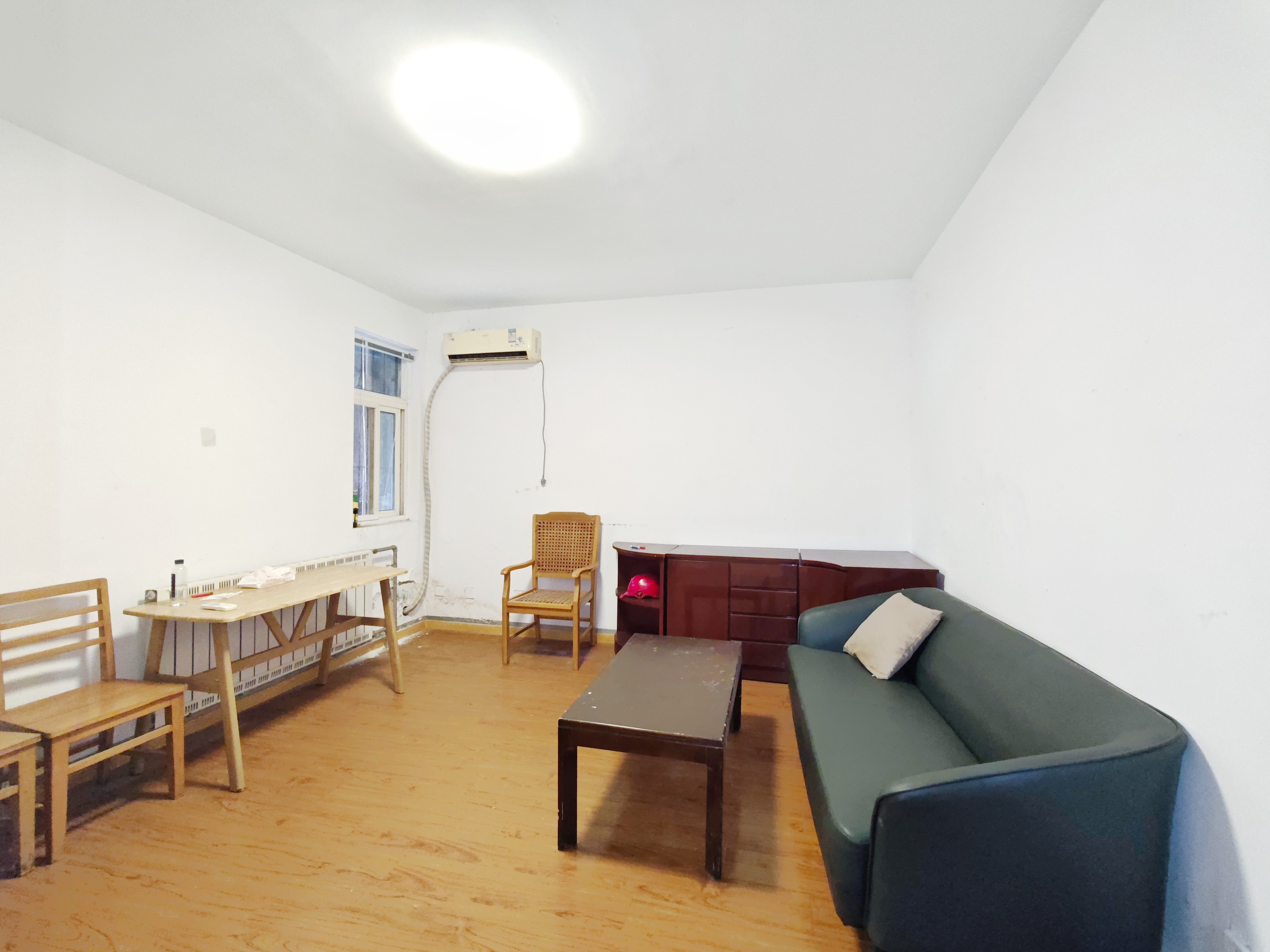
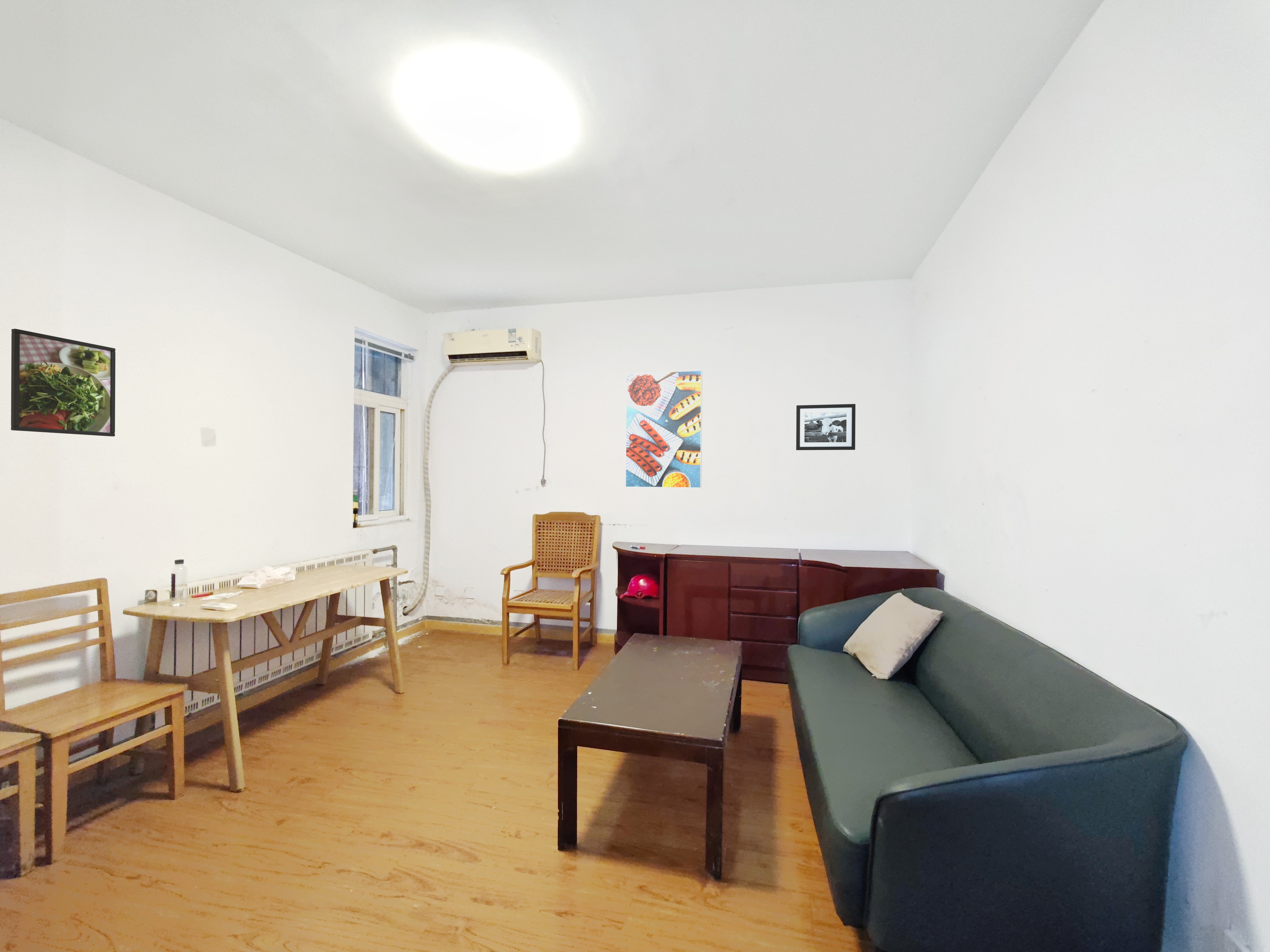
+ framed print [11,329,116,437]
+ picture frame [796,404,856,450]
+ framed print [625,370,703,488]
